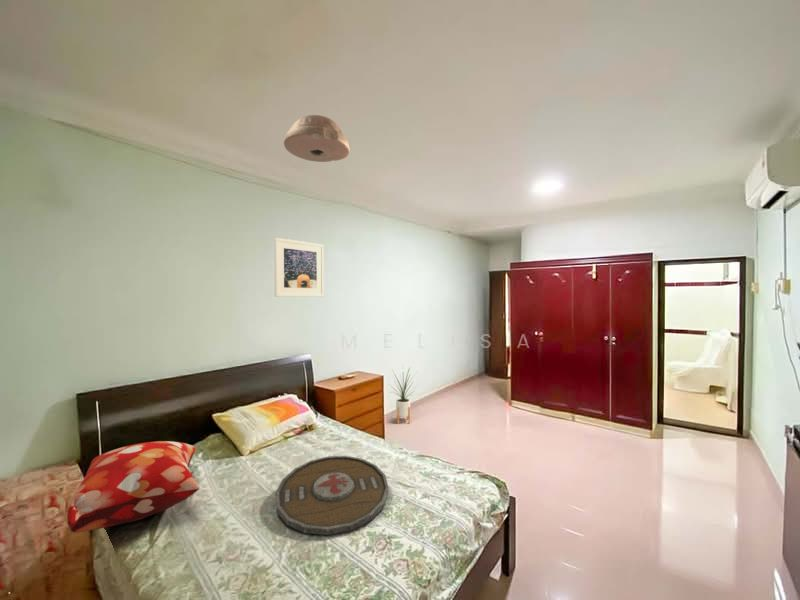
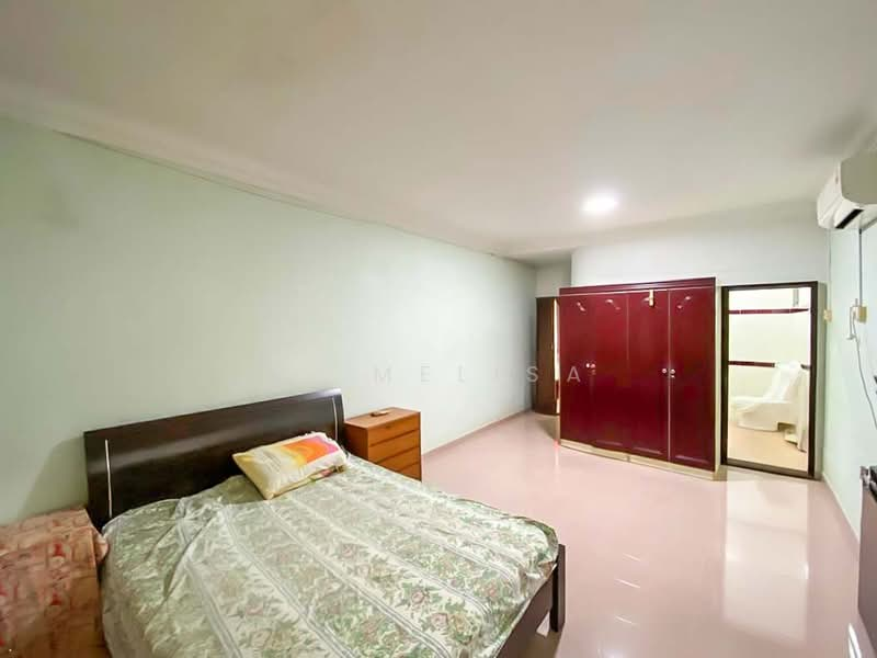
- ceiling light [283,114,351,163]
- decorative pillow [66,440,200,533]
- serving tray [275,455,390,536]
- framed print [273,237,325,298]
- house plant [388,364,419,425]
